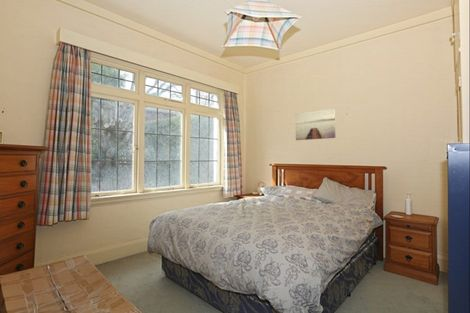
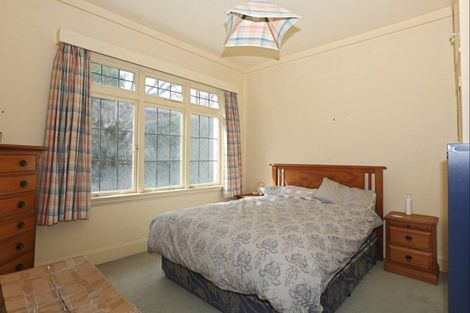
- wall art [295,108,336,141]
